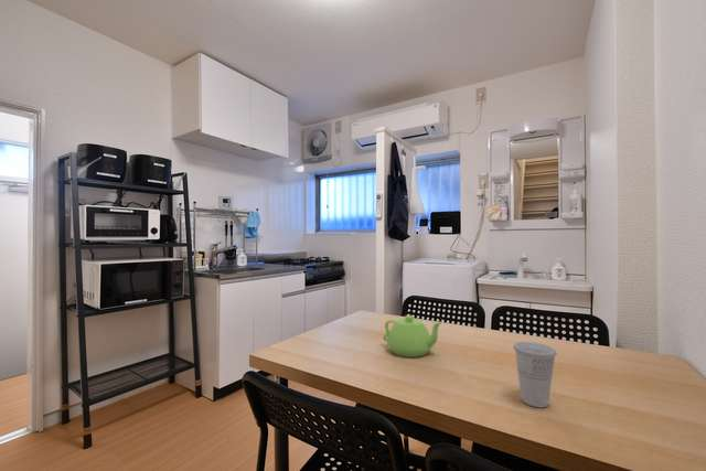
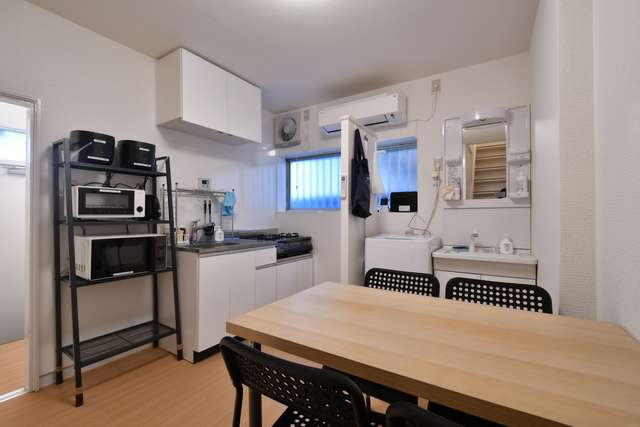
- teapot [382,314,443,358]
- cup [512,341,558,408]
